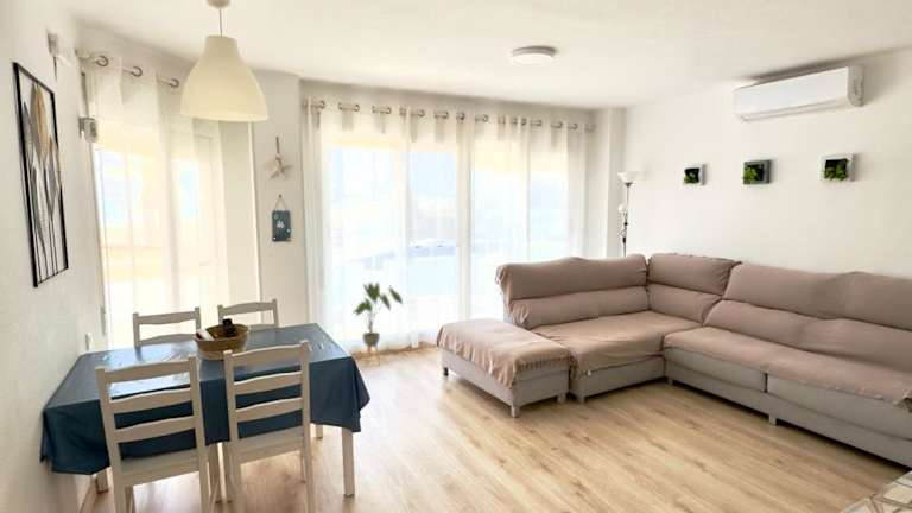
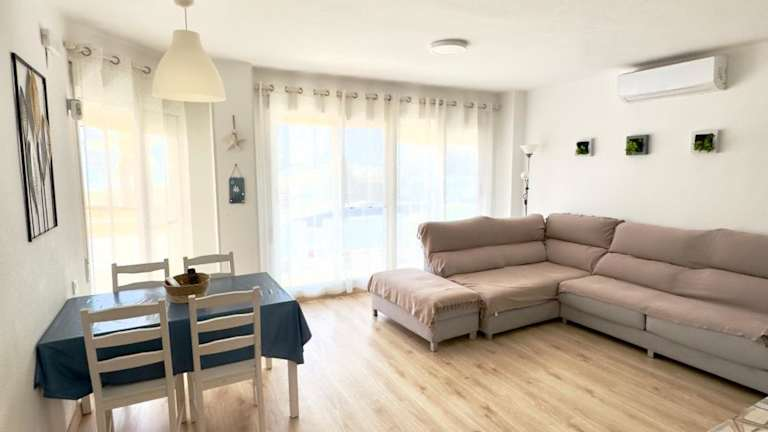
- house plant [352,281,404,368]
